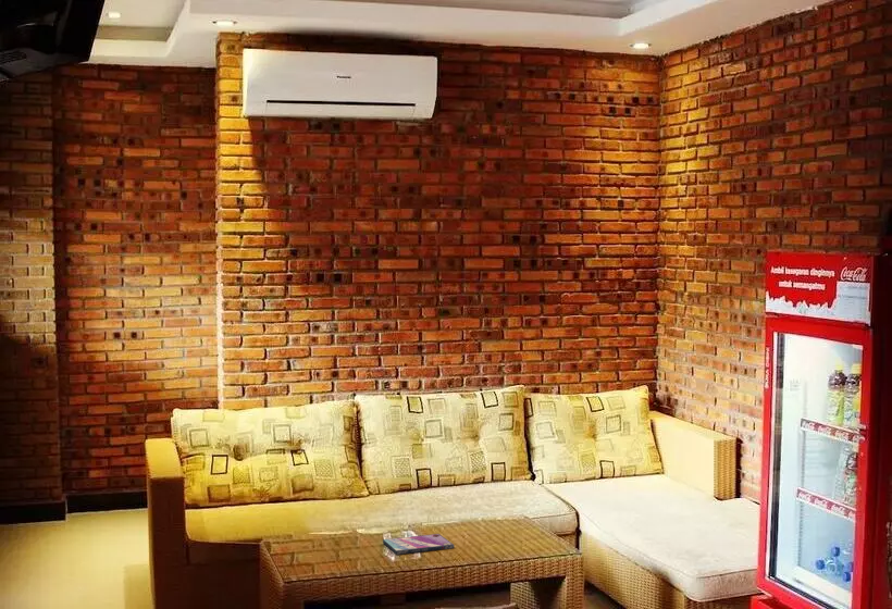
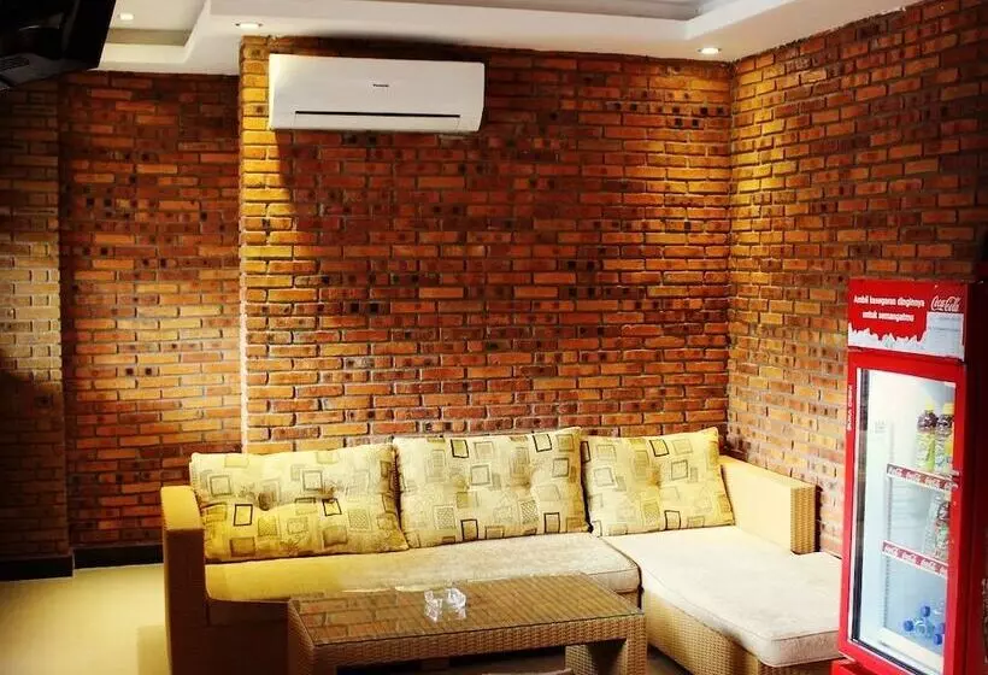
- video game case [382,533,455,556]
